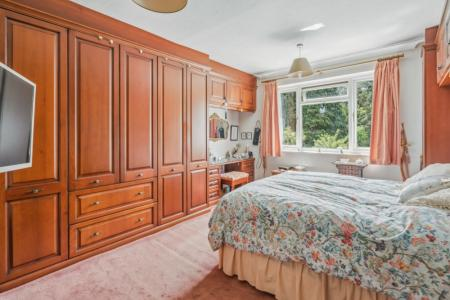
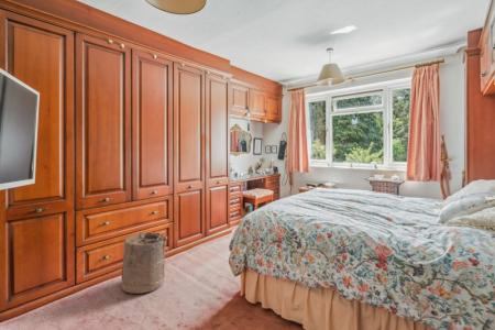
+ laundry hamper [121,231,168,295]
